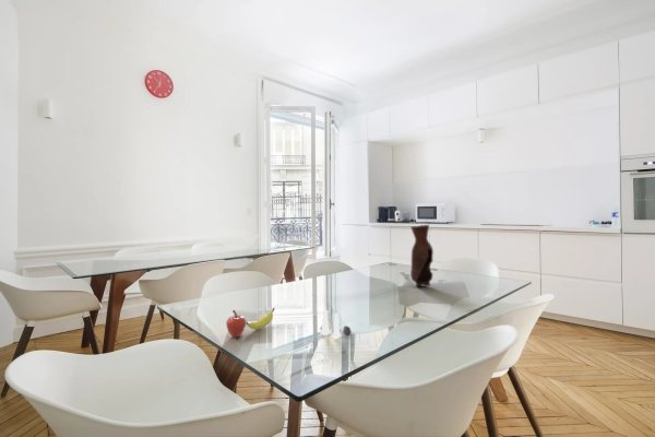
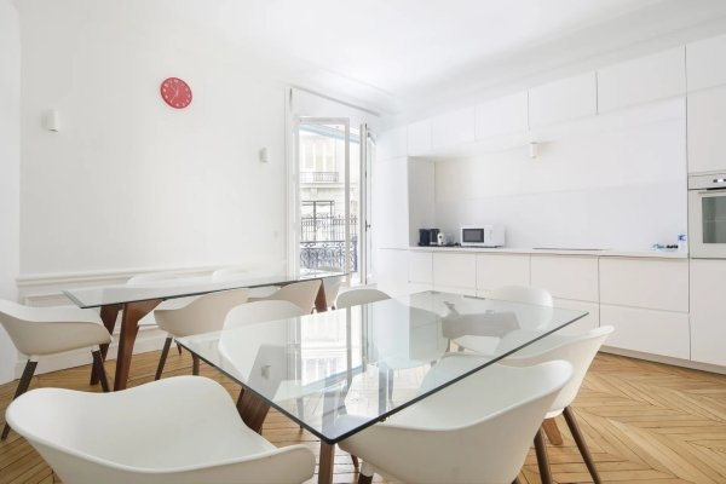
- fruit [225,307,276,339]
- salt and pepper shaker set [319,309,353,339]
- vase [409,224,434,288]
